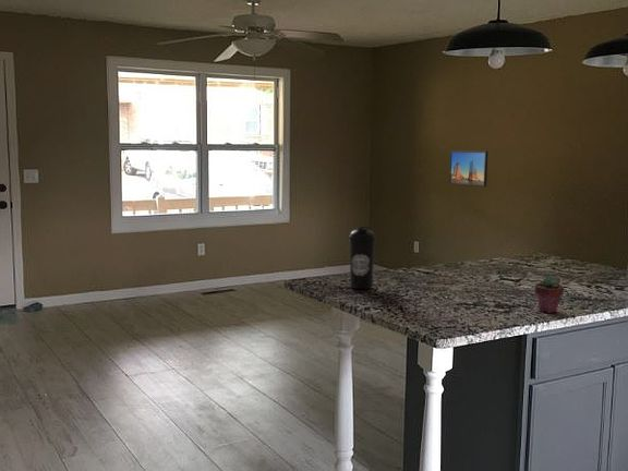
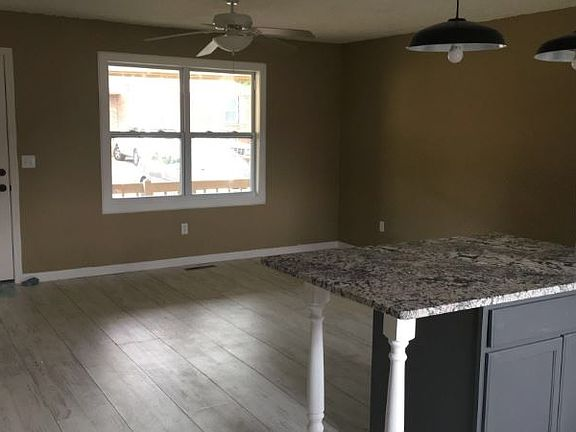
- potted succulent [533,275,565,314]
- water bottle [348,226,377,290]
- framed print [448,149,488,188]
